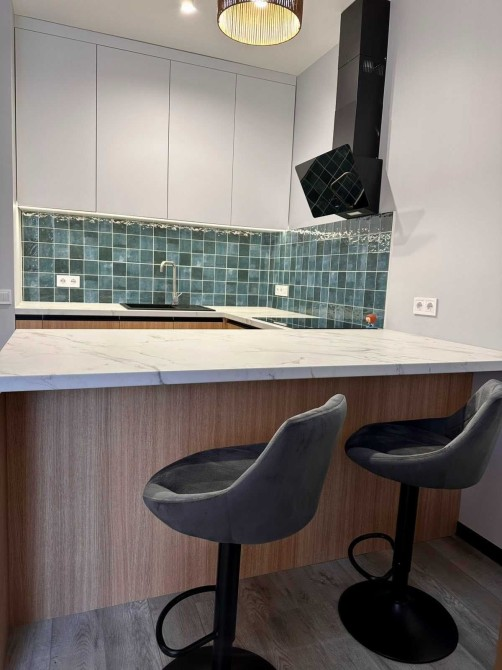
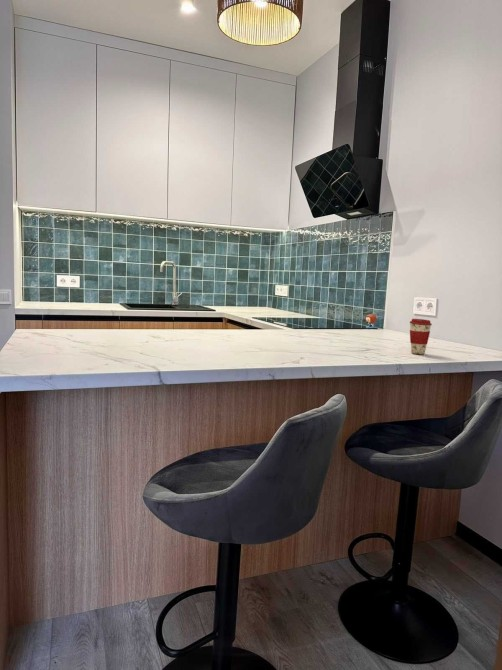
+ coffee cup [409,318,433,355]
